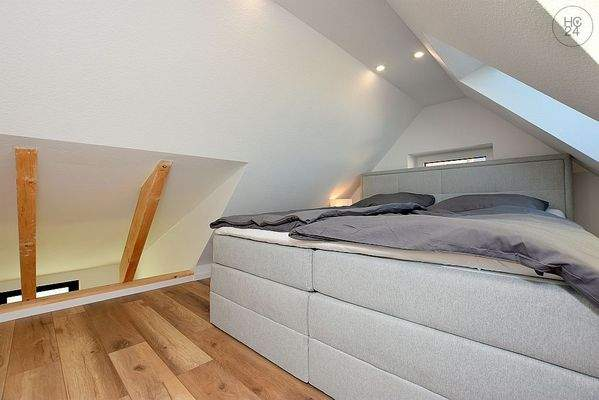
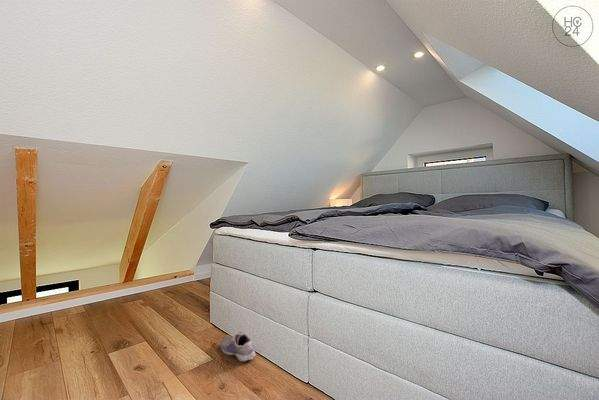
+ shoe [219,330,257,363]
